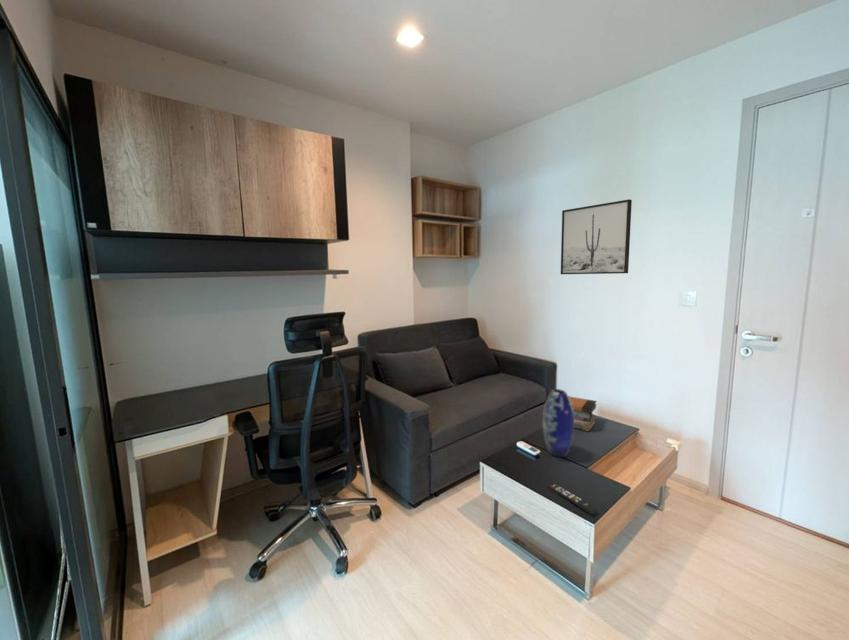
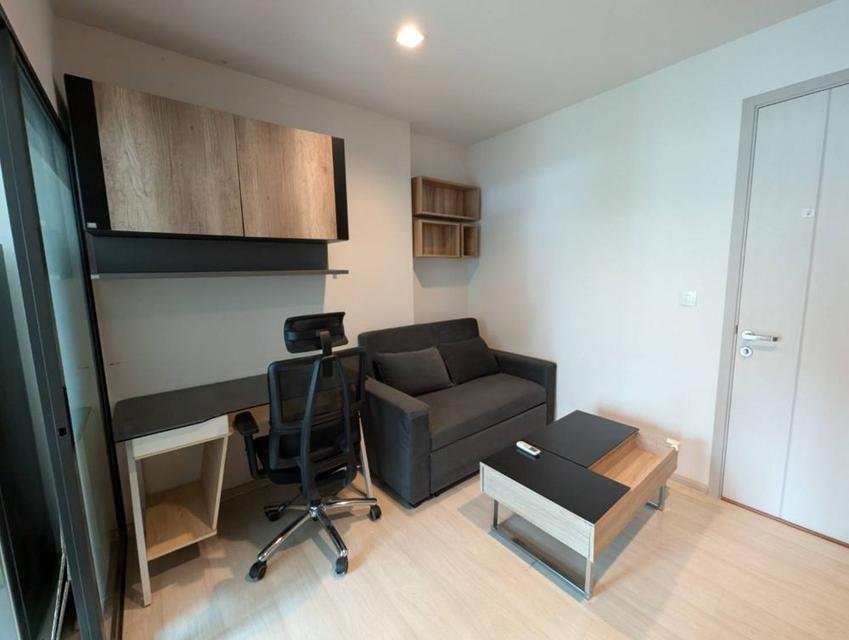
- wall art [560,198,633,275]
- remote control [547,483,599,516]
- book stack [568,395,598,432]
- vase [542,388,575,458]
